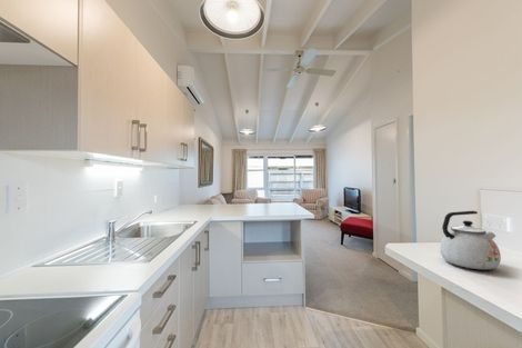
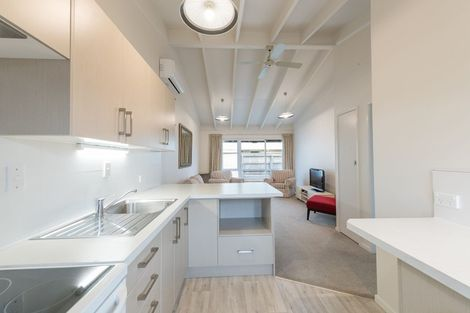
- kettle [439,210,502,270]
